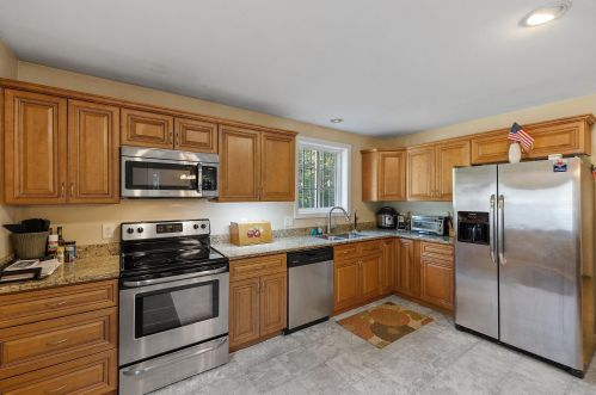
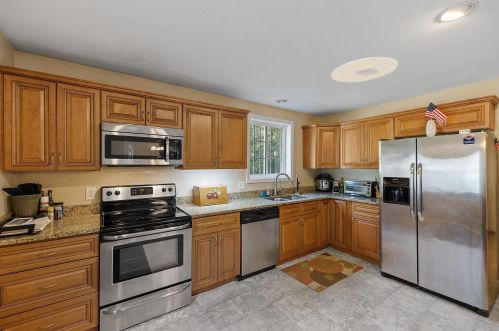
+ ceiling light [330,56,399,83]
